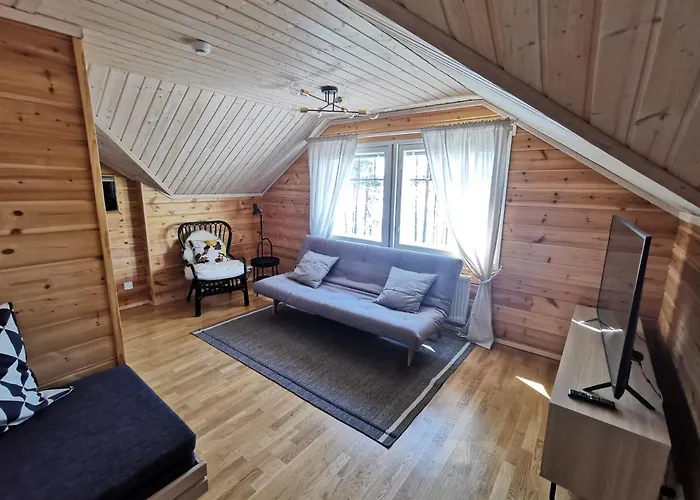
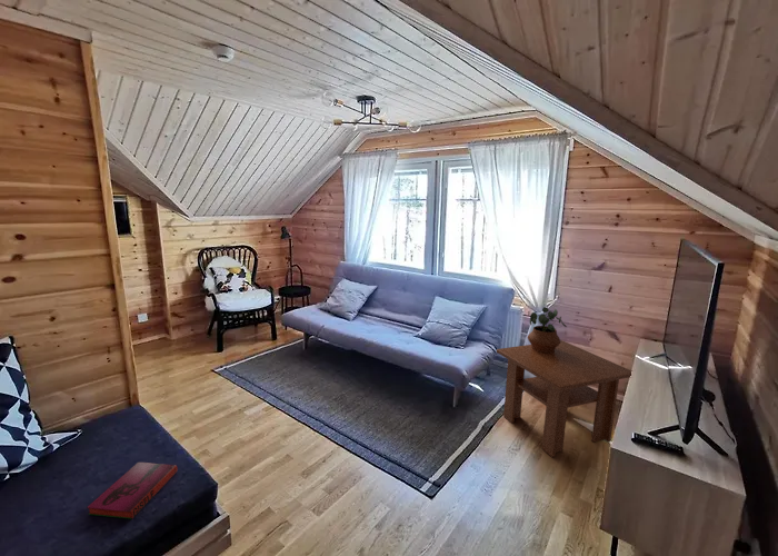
+ coffee table [496,339,634,458]
+ potted plant [527,306,568,354]
+ hardback book [86,461,179,520]
